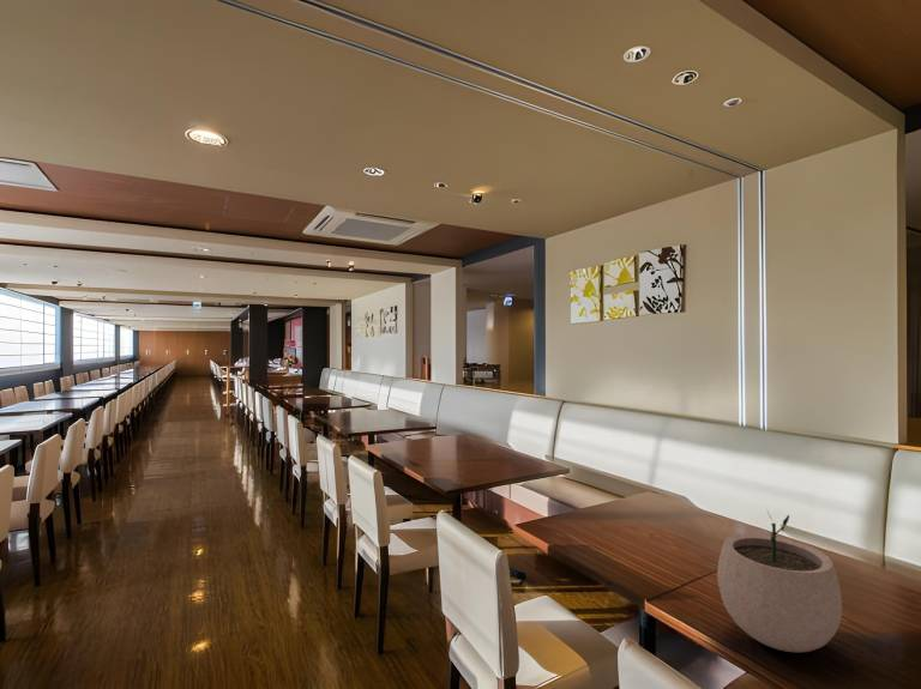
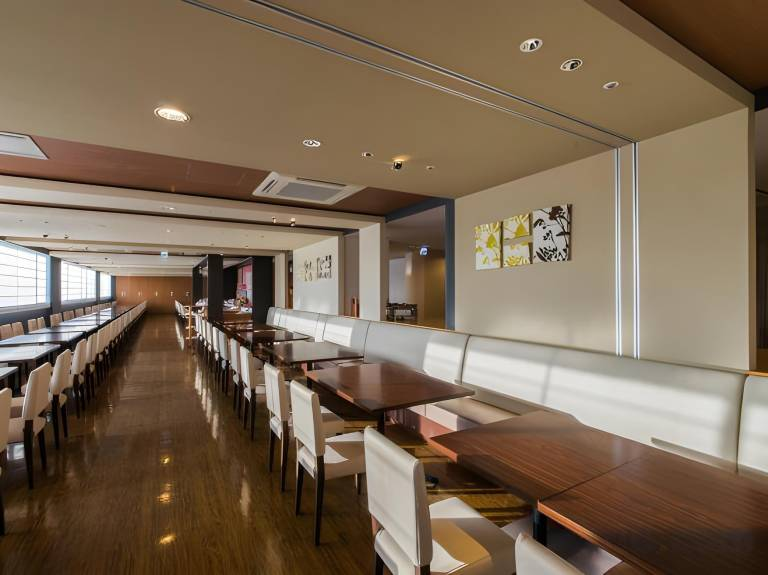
- plant pot [716,508,843,653]
